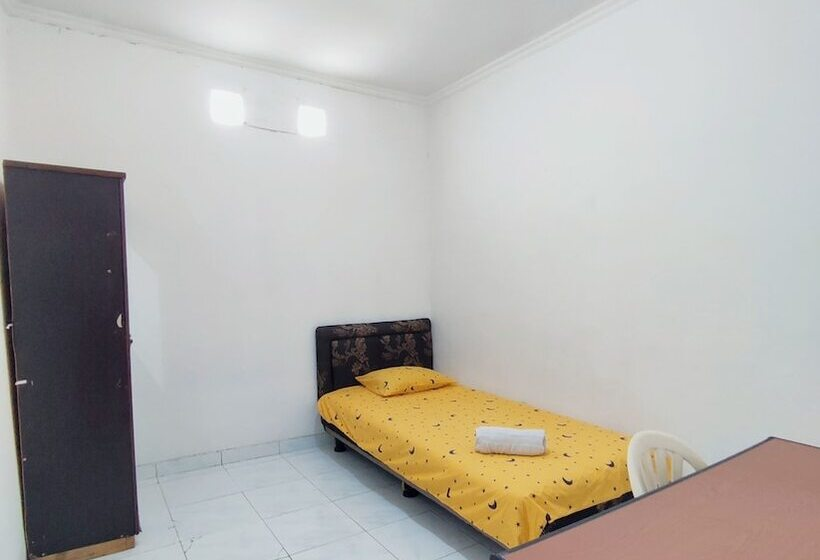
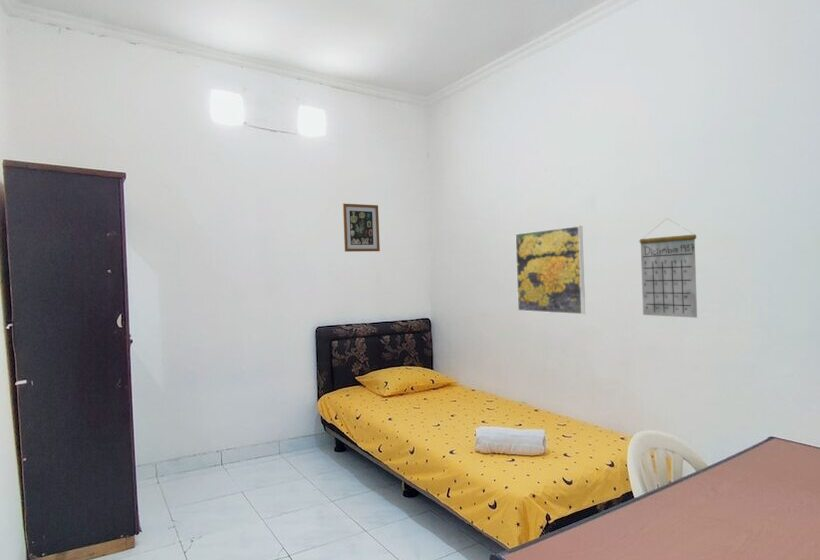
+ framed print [514,225,586,315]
+ calendar [639,217,698,319]
+ wall art [342,203,381,253]
